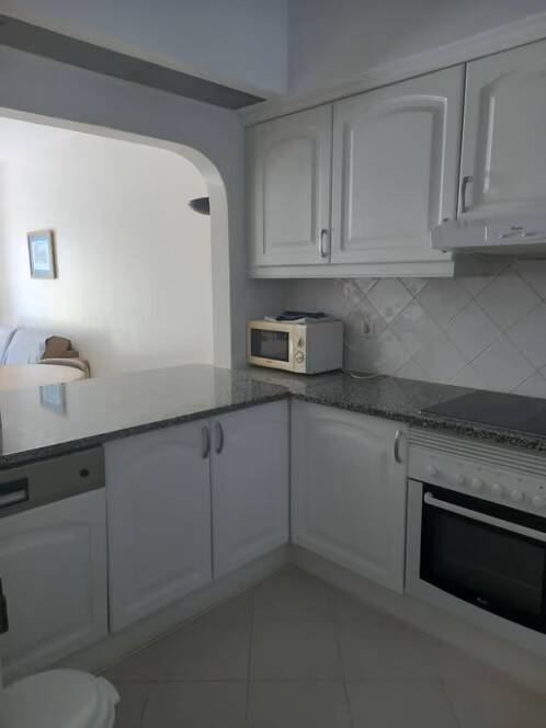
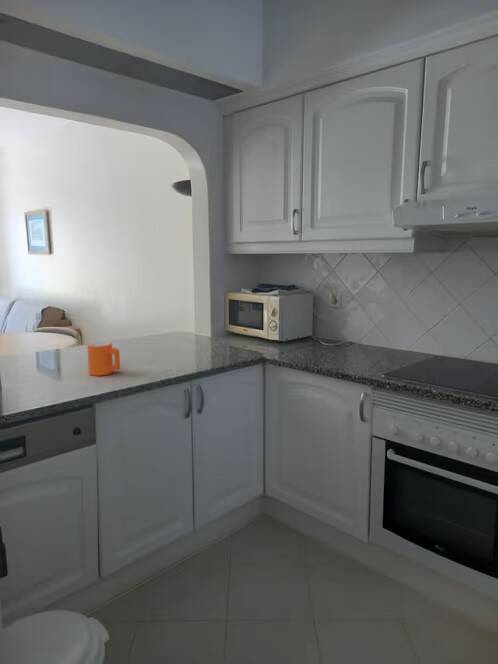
+ mug [86,341,121,377]
